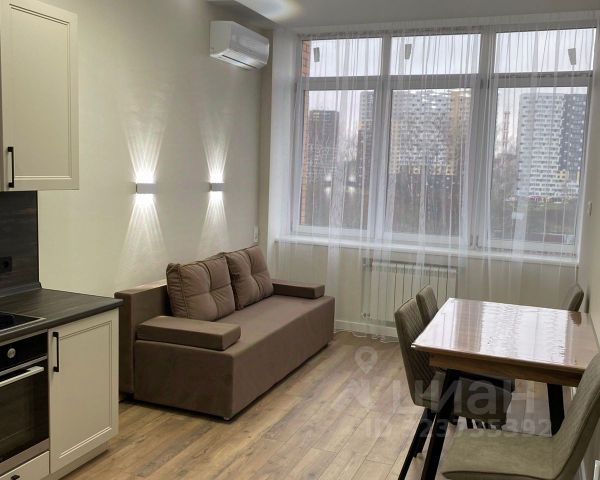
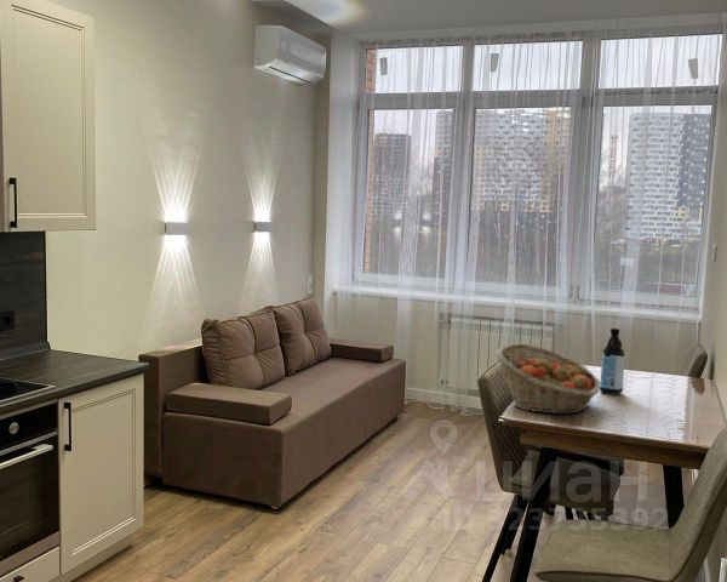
+ water bottle [599,327,626,396]
+ fruit basket [494,343,601,415]
